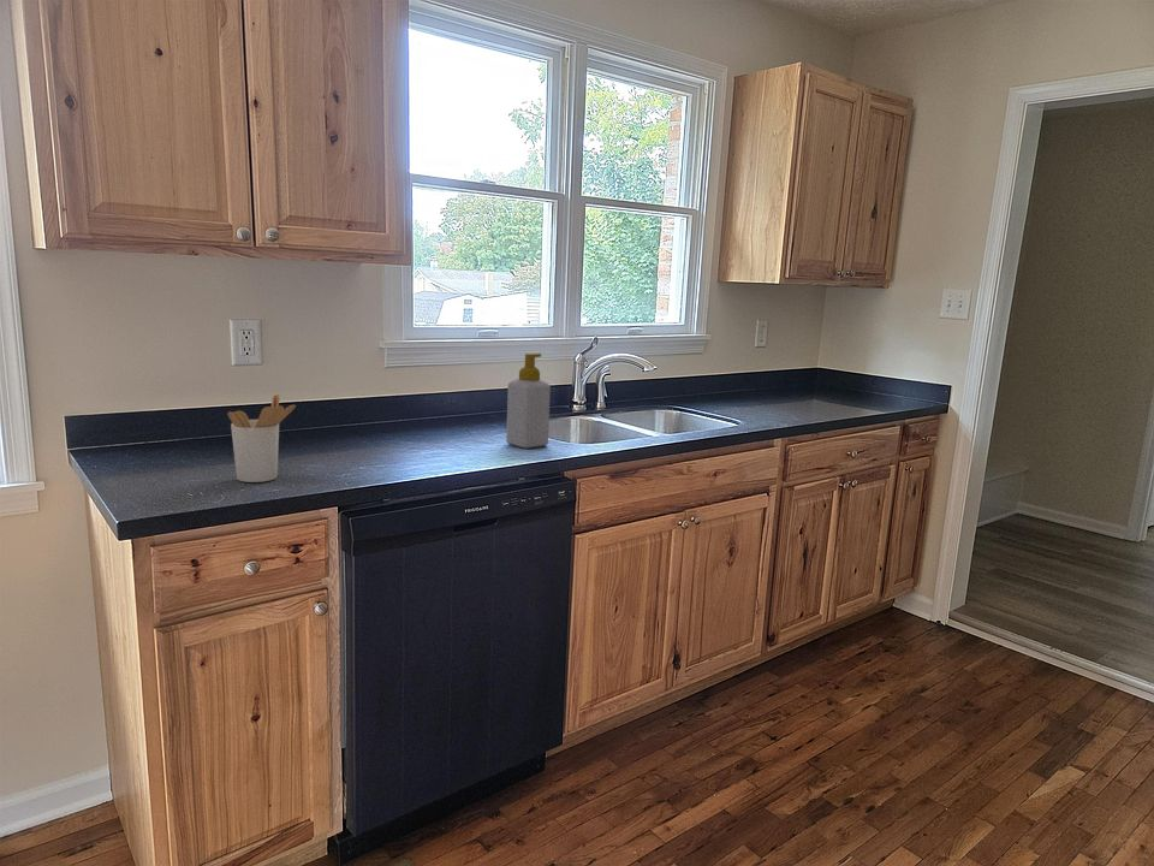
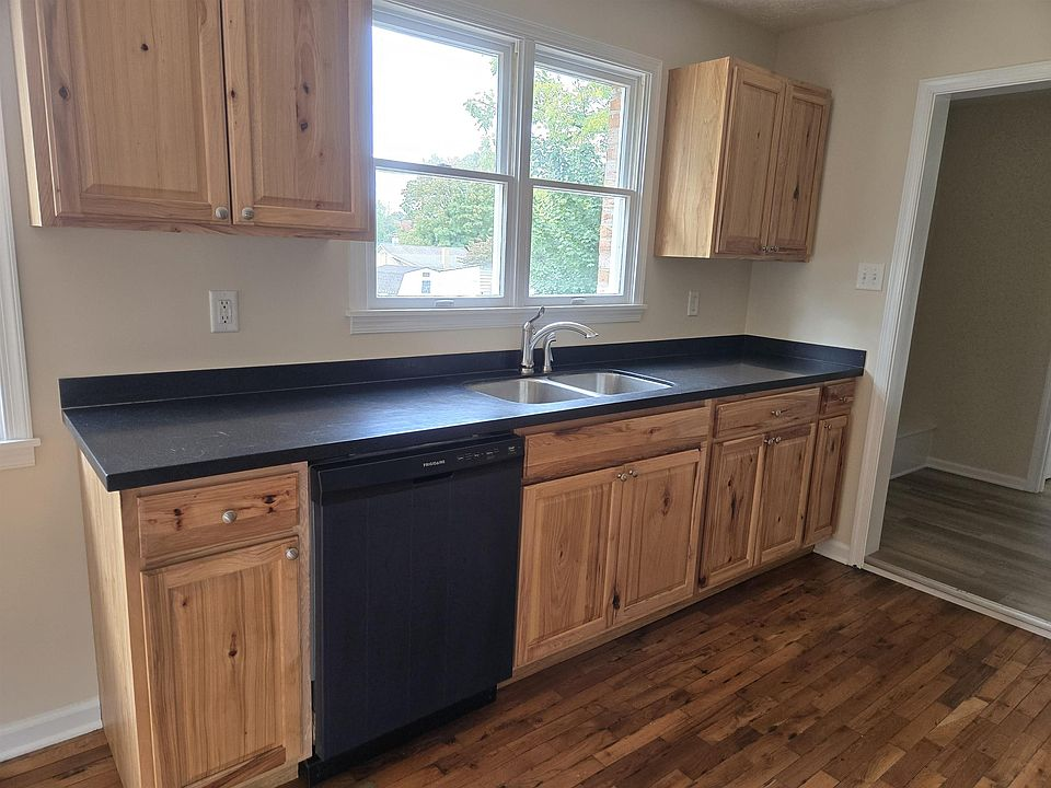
- utensil holder [226,393,297,484]
- soap bottle [505,352,552,450]
